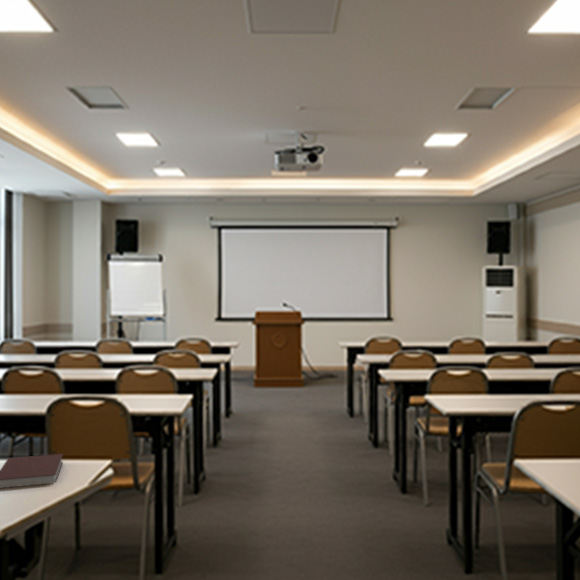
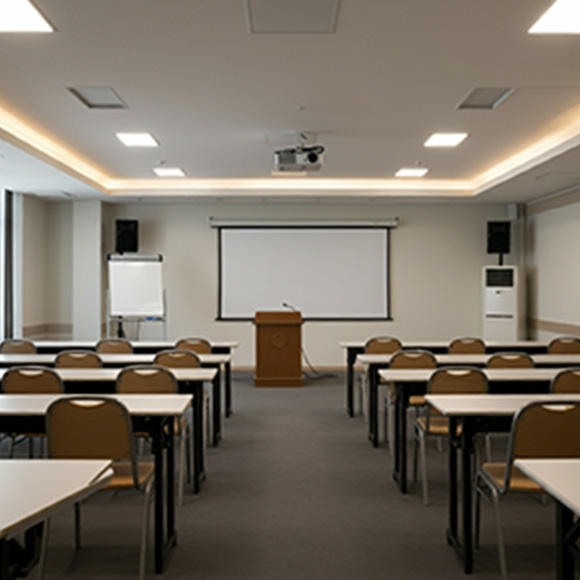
- notebook [0,453,64,489]
